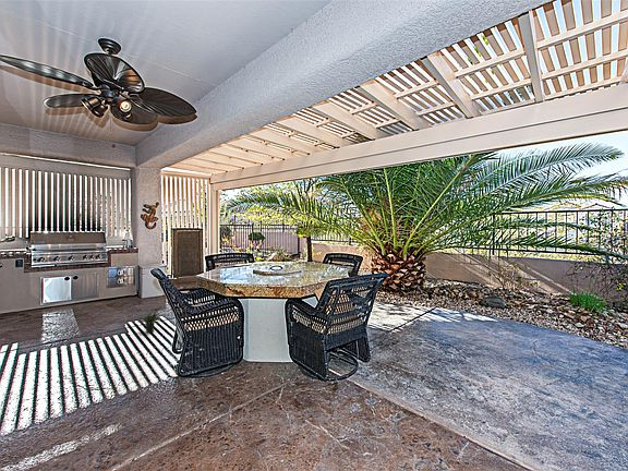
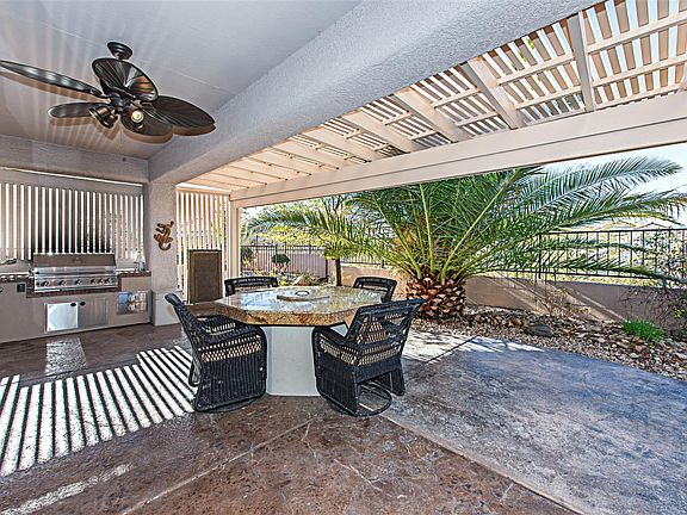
- potted plant [136,306,162,334]
